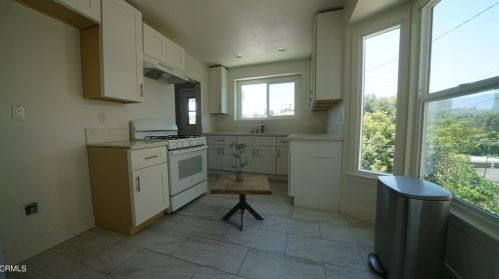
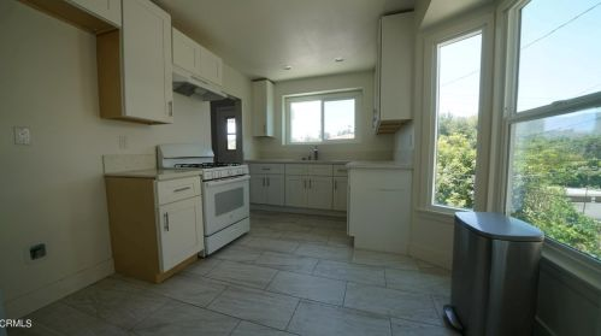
- side table [209,174,273,232]
- potted plant [226,141,249,181]
